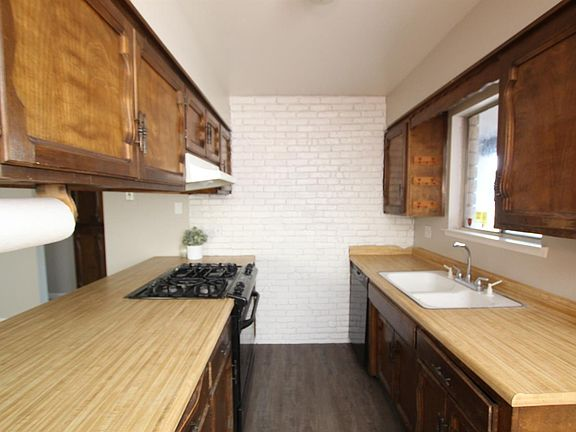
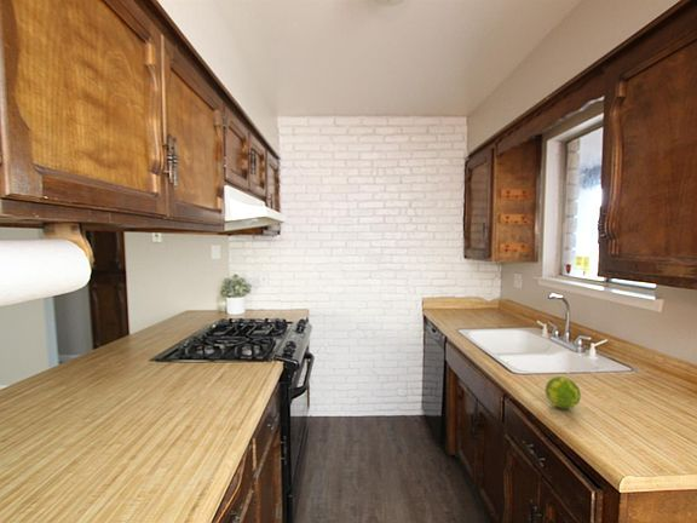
+ fruit [545,375,582,410]
